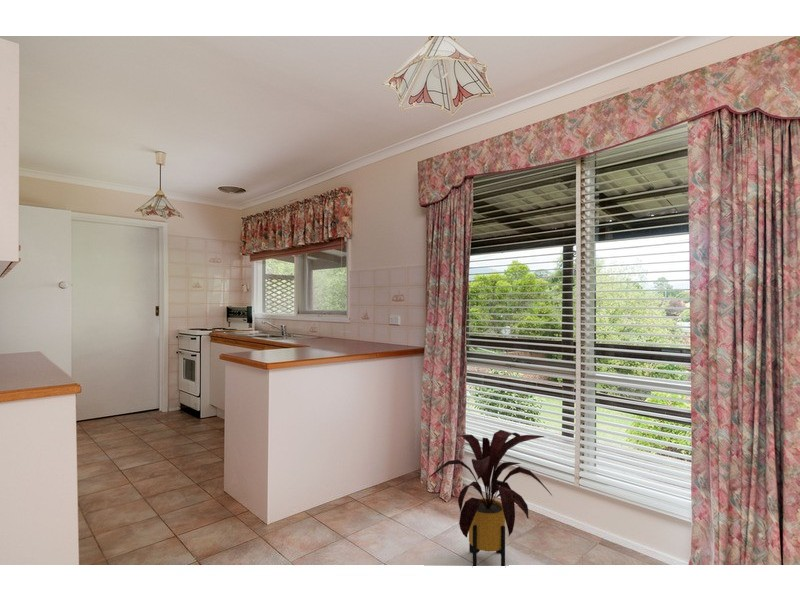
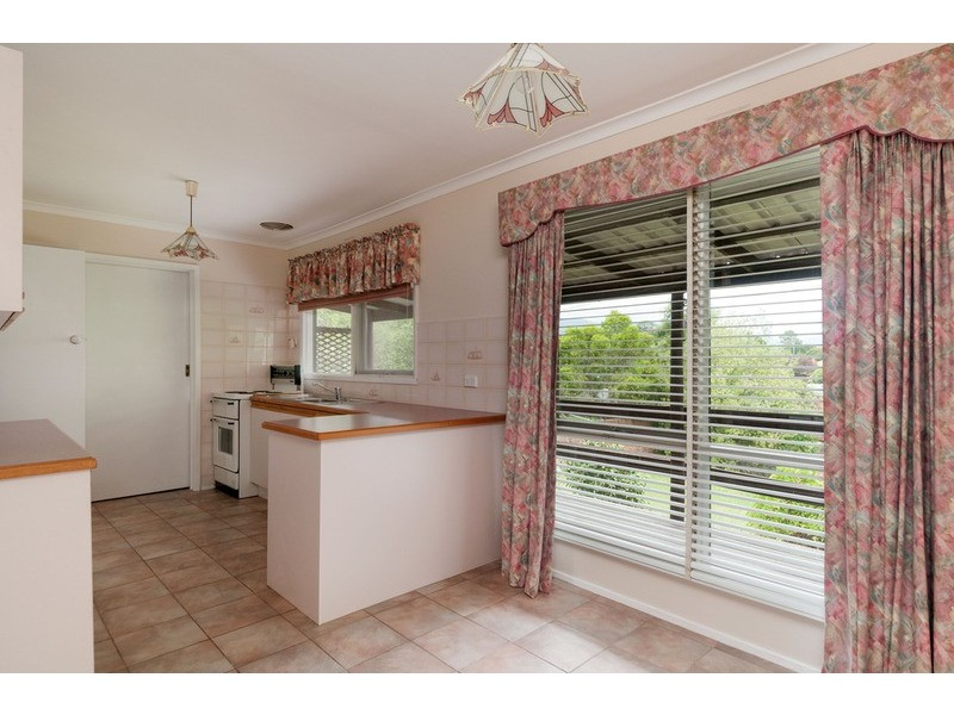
- house plant [429,429,553,567]
